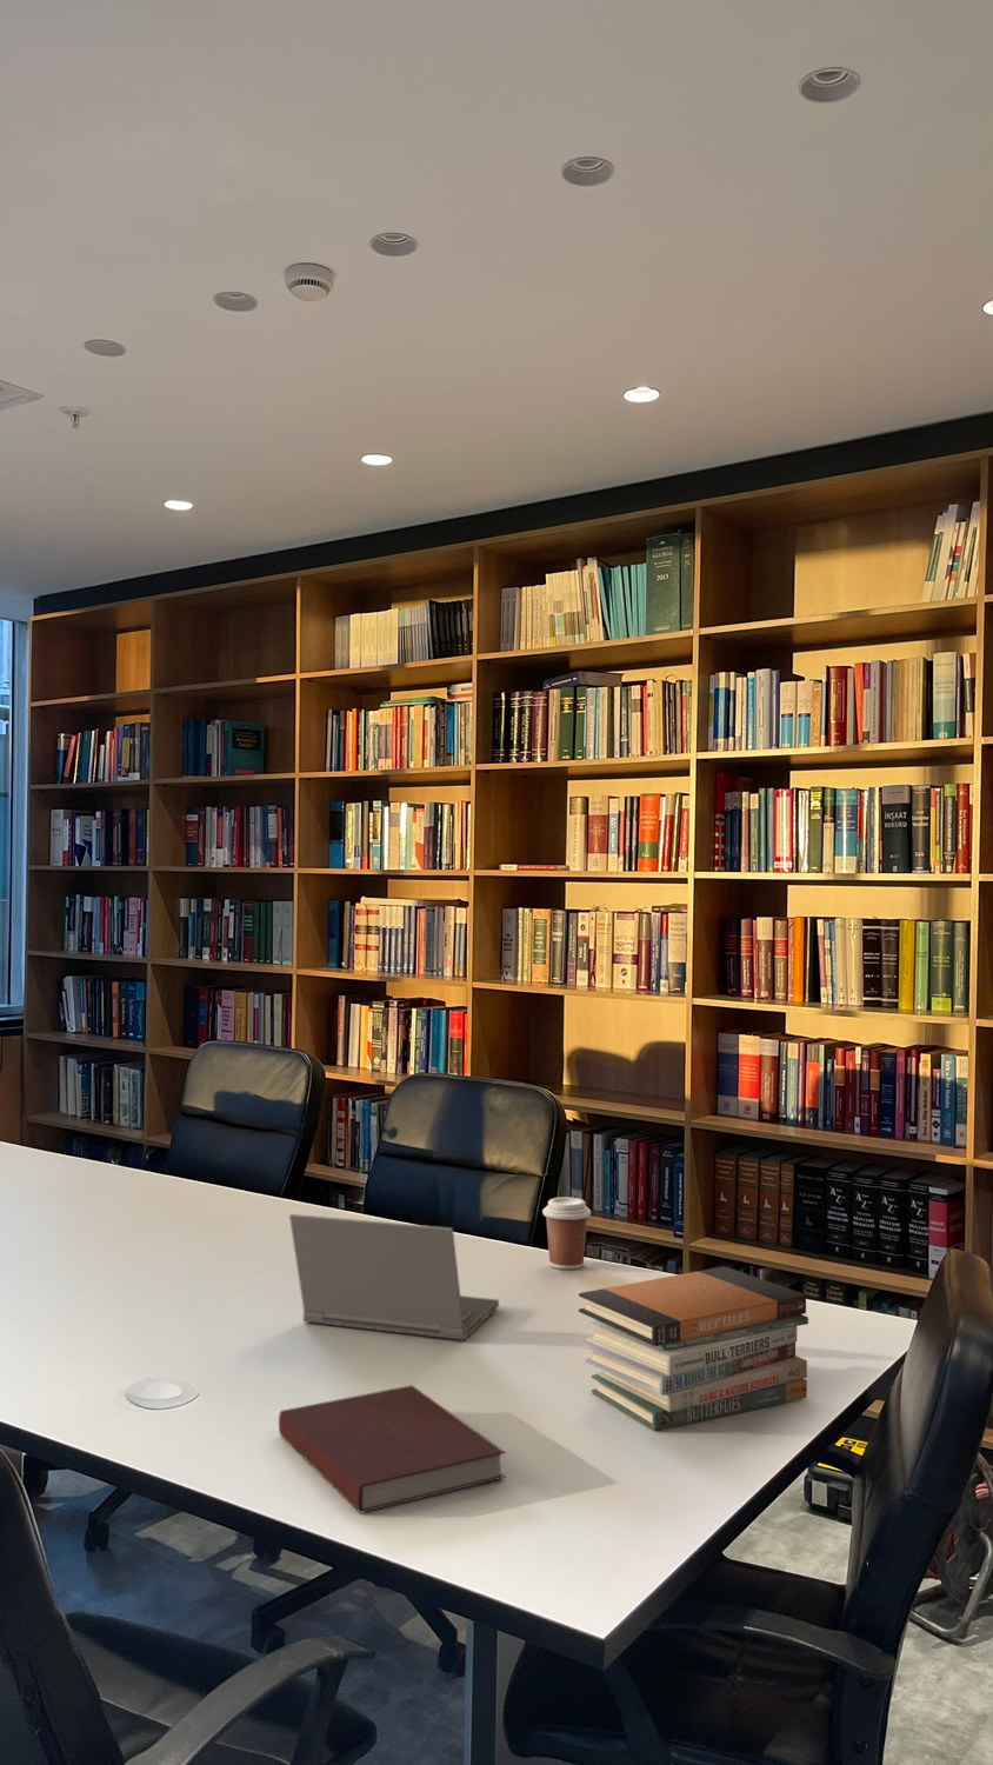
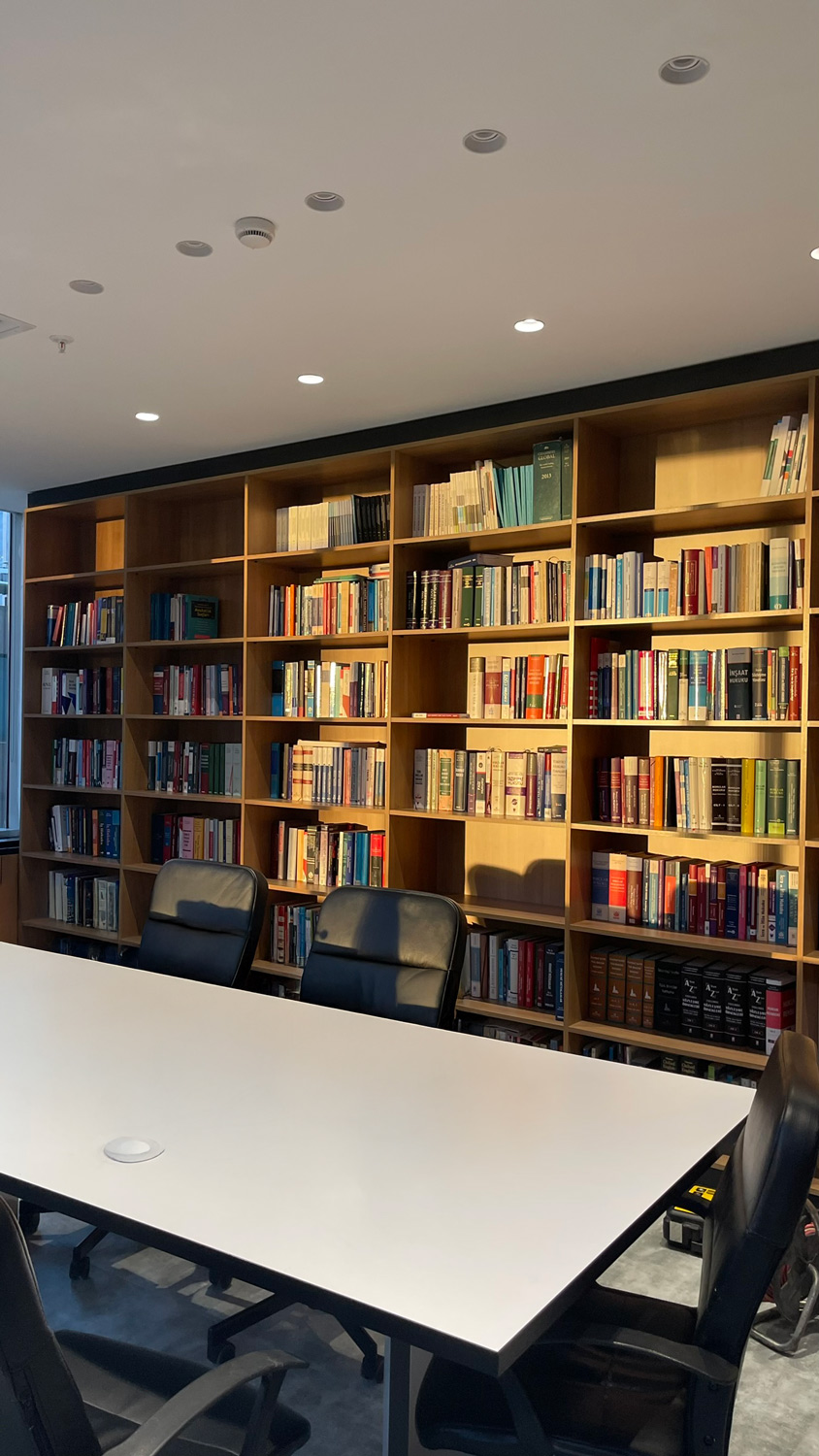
- book stack [577,1264,810,1432]
- coffee cup [541,1196,592,1270]
- notebook [278,1384,507,1514]
- laptop computer [289,1213,500,1342]
